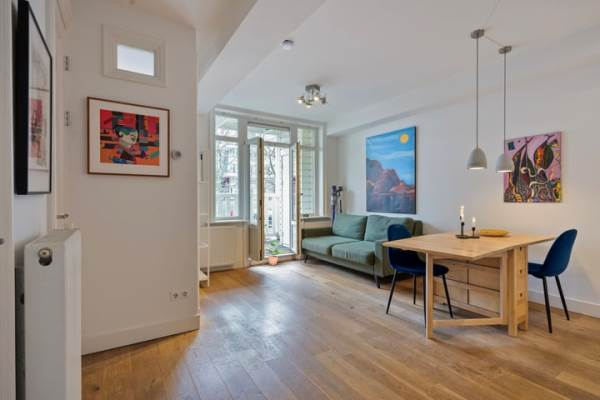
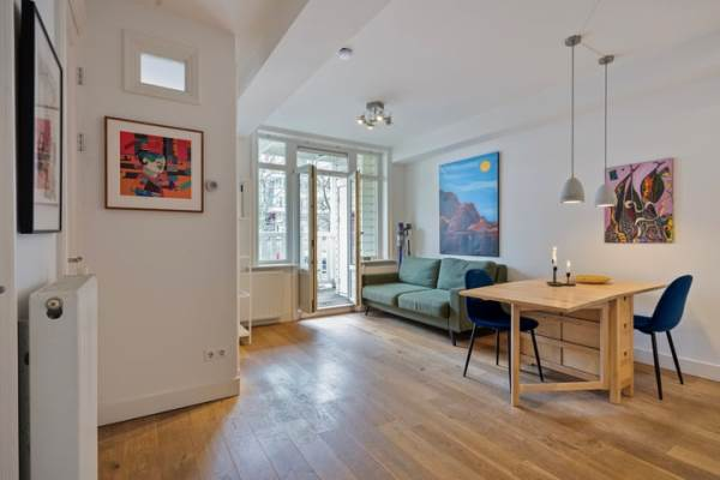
- potted plant [264,241,285,266]
